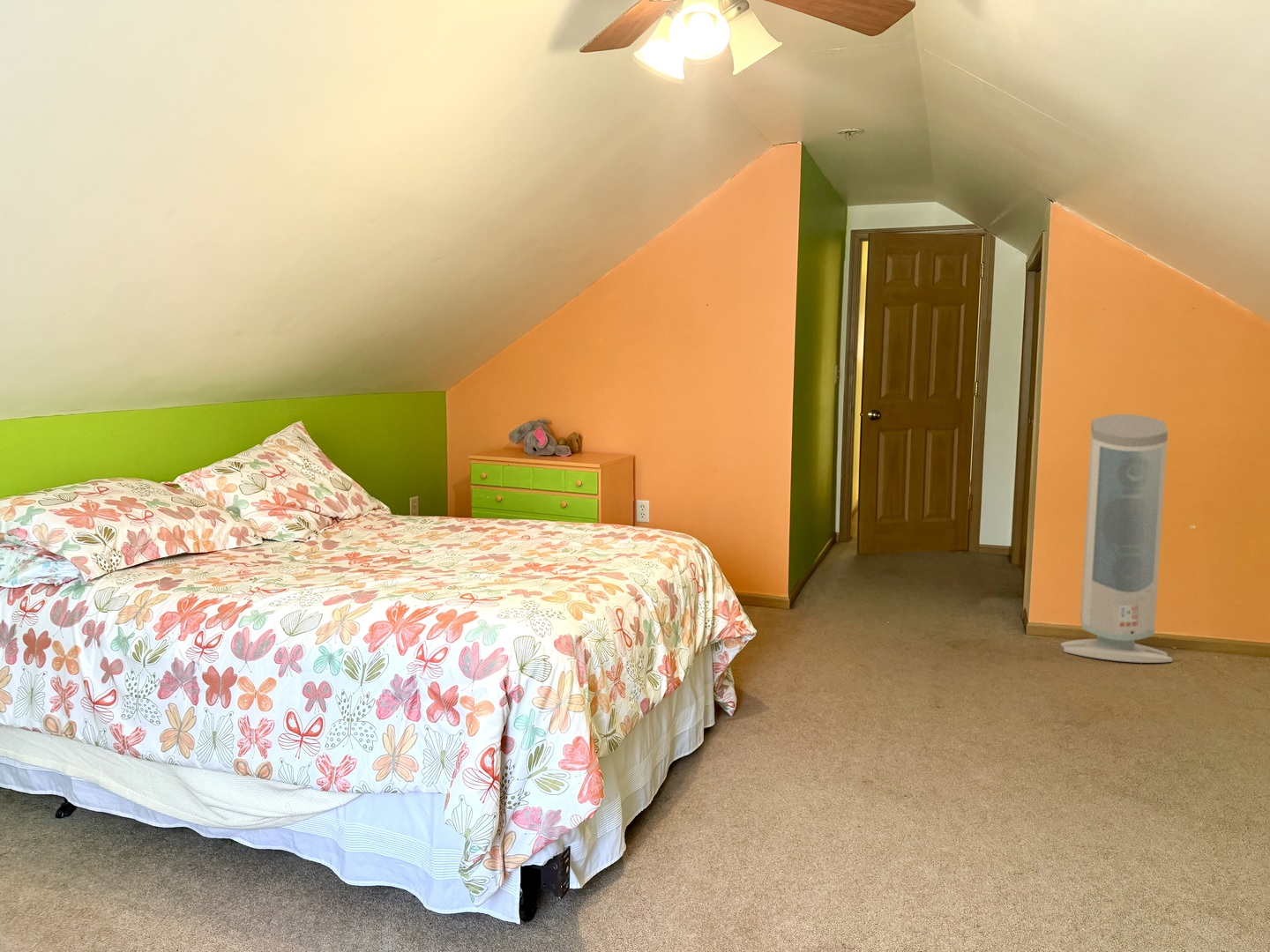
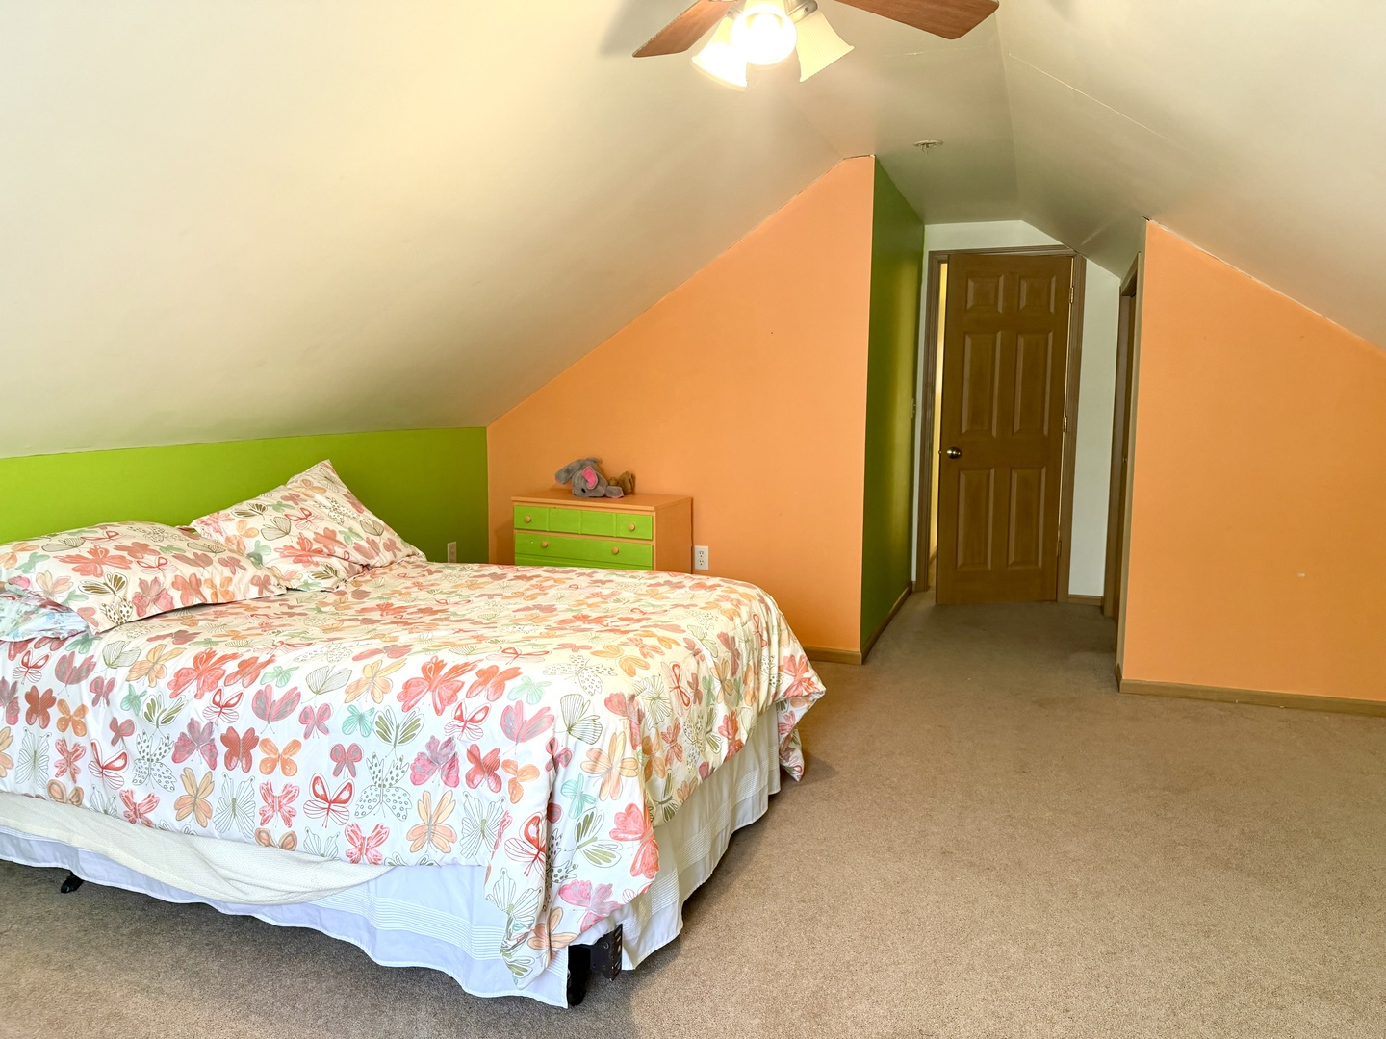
- air purifier [1060,413,1173,664]
